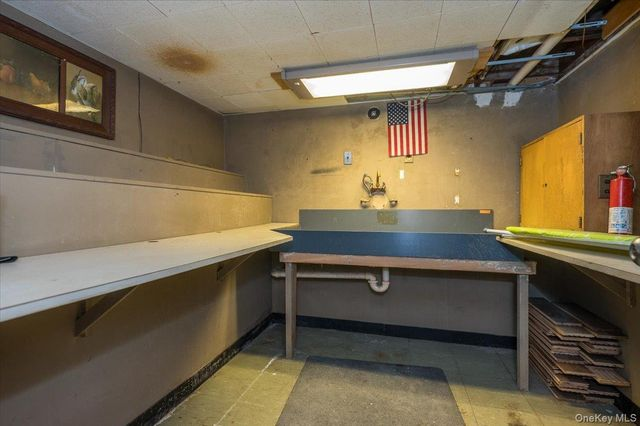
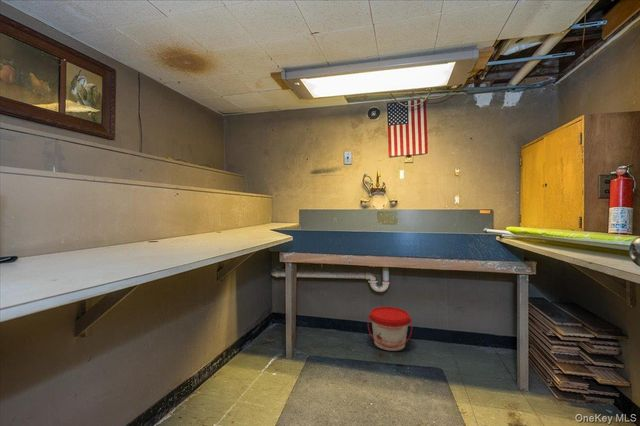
+ bucket [367,306,413,352]
